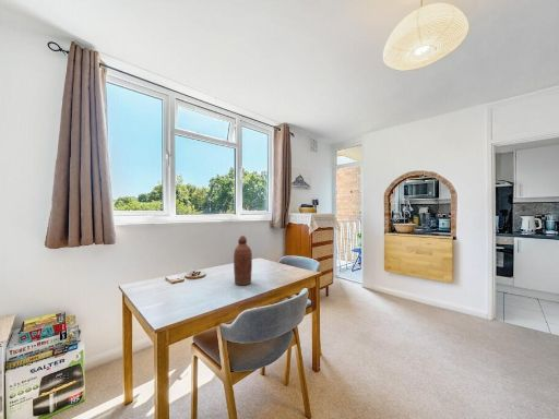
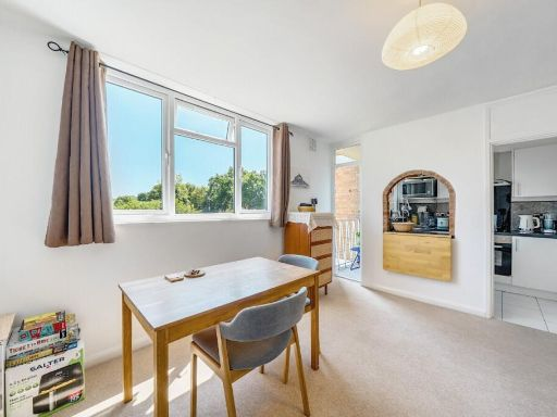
- bottle [233,235,253,286]
